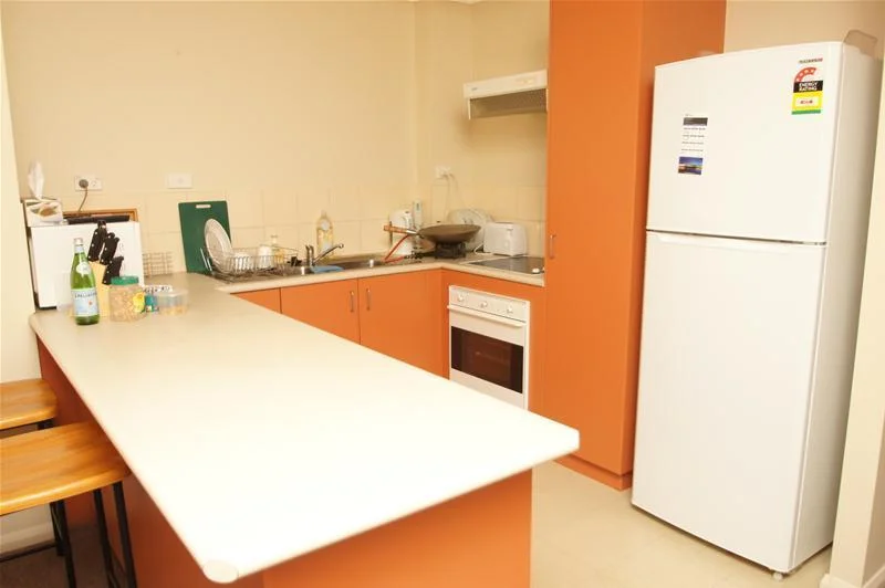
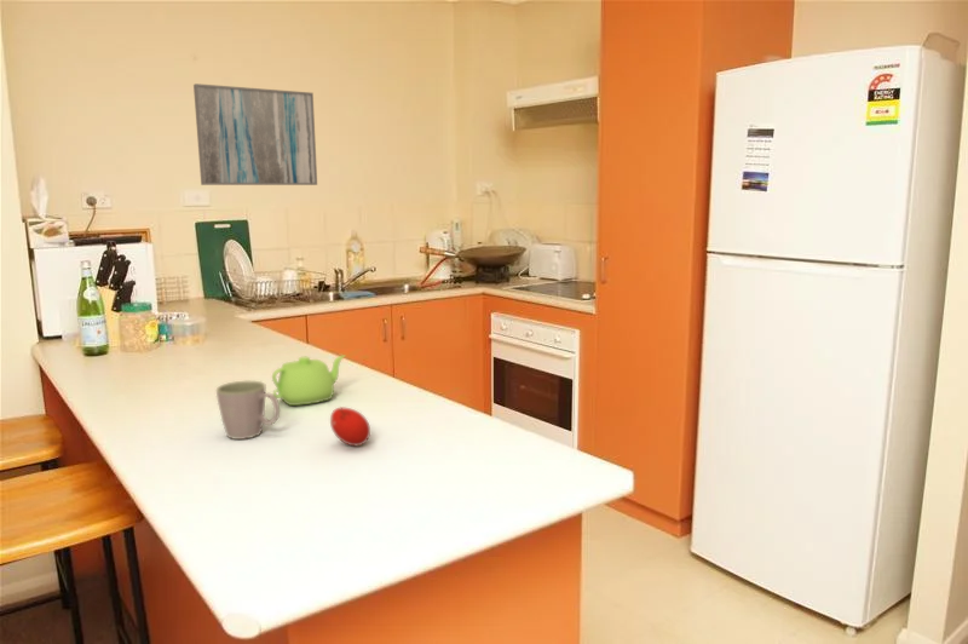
+ wall art [192,82,318,186]
+ mug [215,380,281,441]
+ teapot [271,353,347,407]
+ fruit [329,407,371,447]
